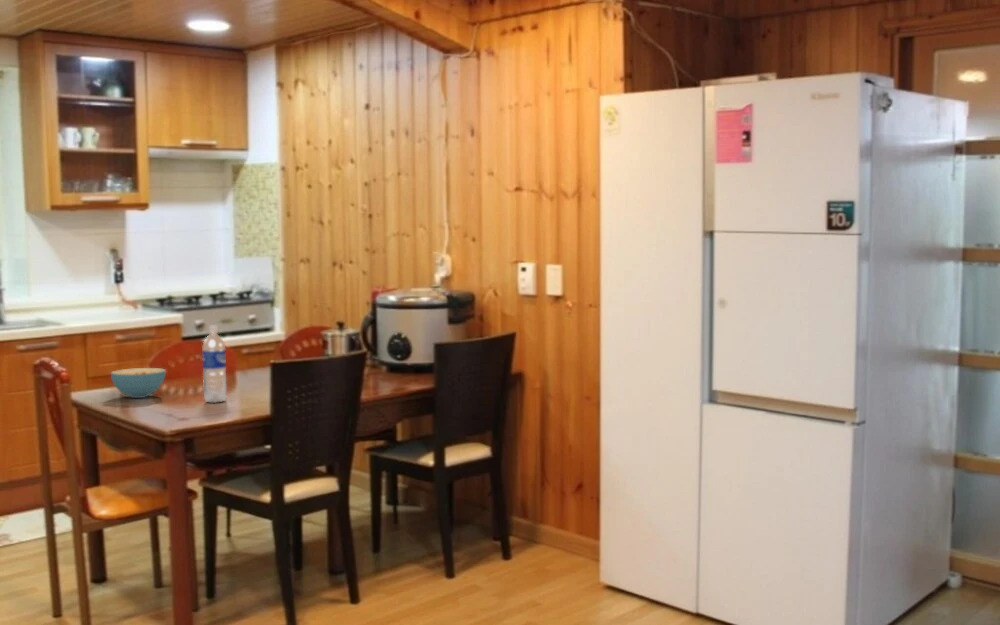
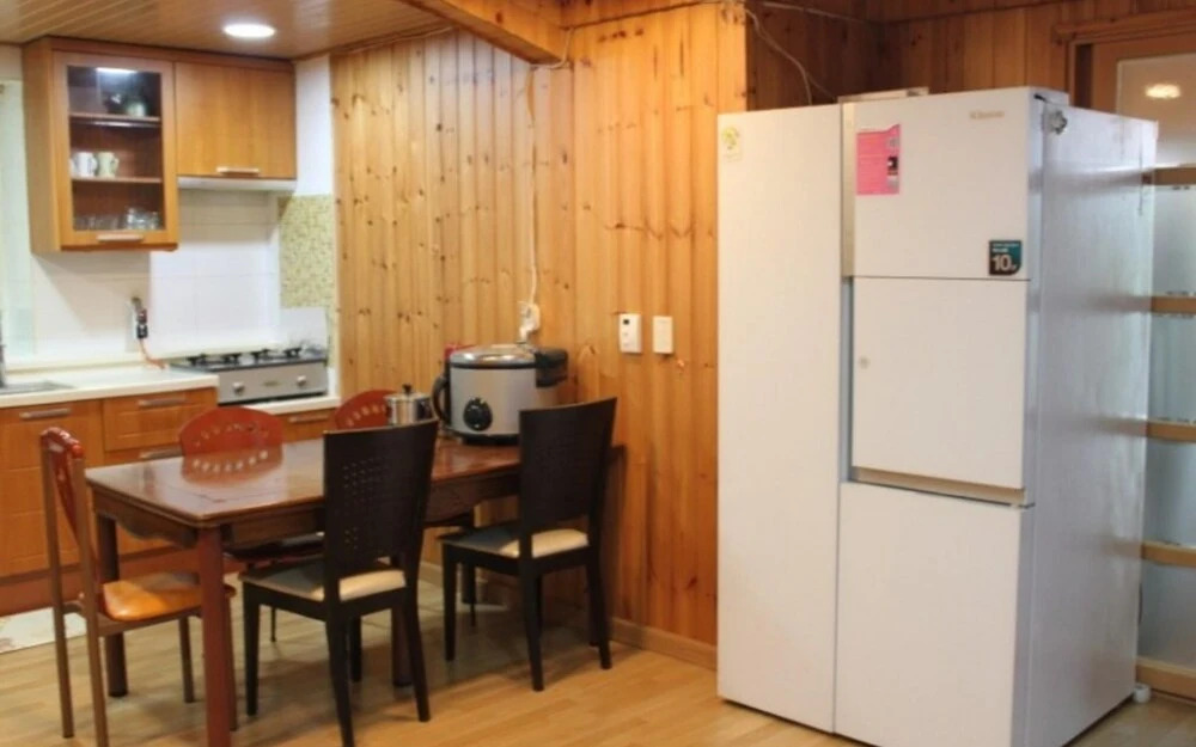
- water bottle [201,325,227,404]
- cereal bowl [110,367,167,399]
